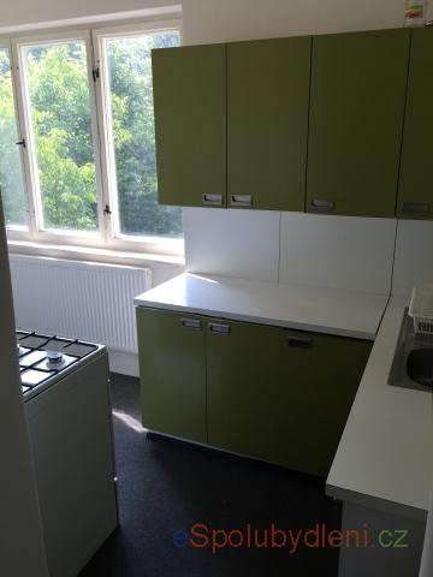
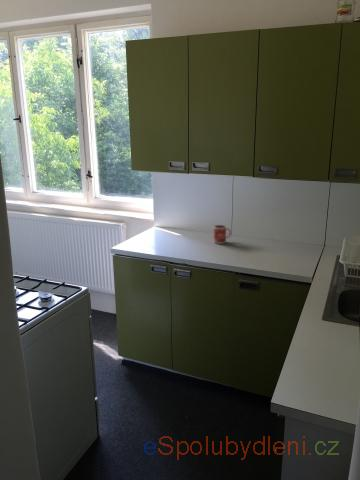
+ mug [213,224,232,245]
